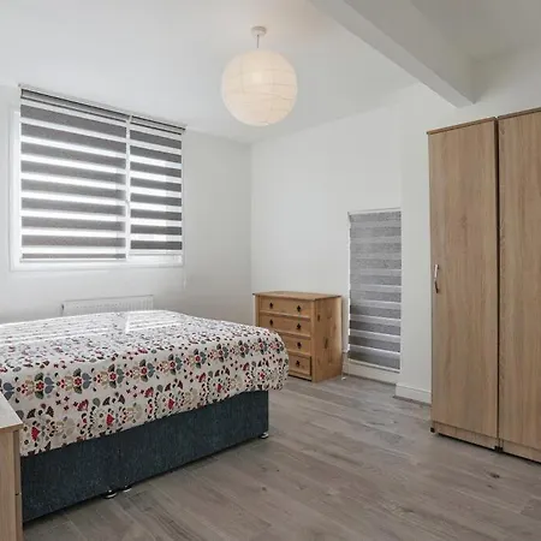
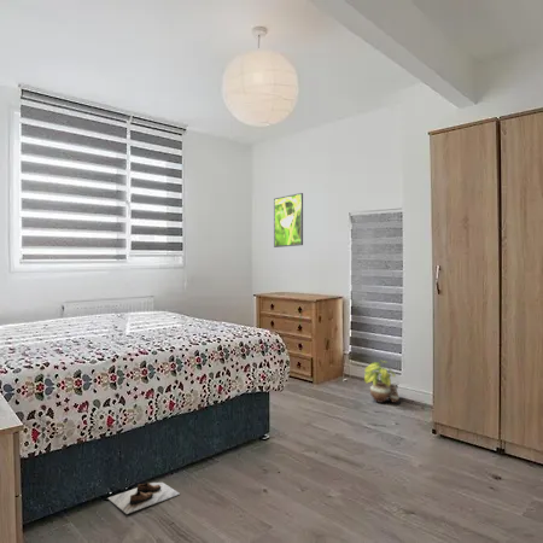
+ potted plant [363,360,401,404]
+ shoe [107,481,181,515]
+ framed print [273,192,304,249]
